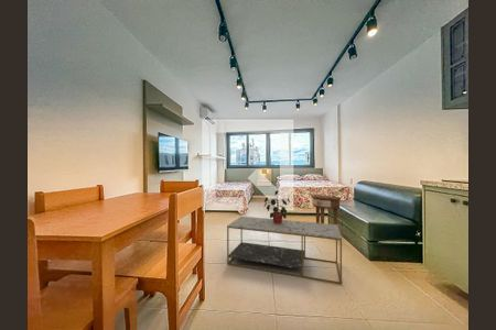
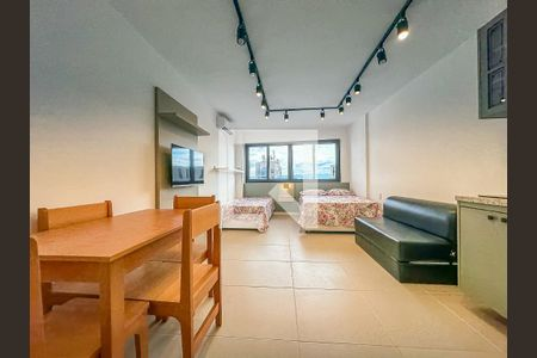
- potted plant [263,189,291,223]
- side table [311,194,342,226]
- coffee table [226,216,343,285]
